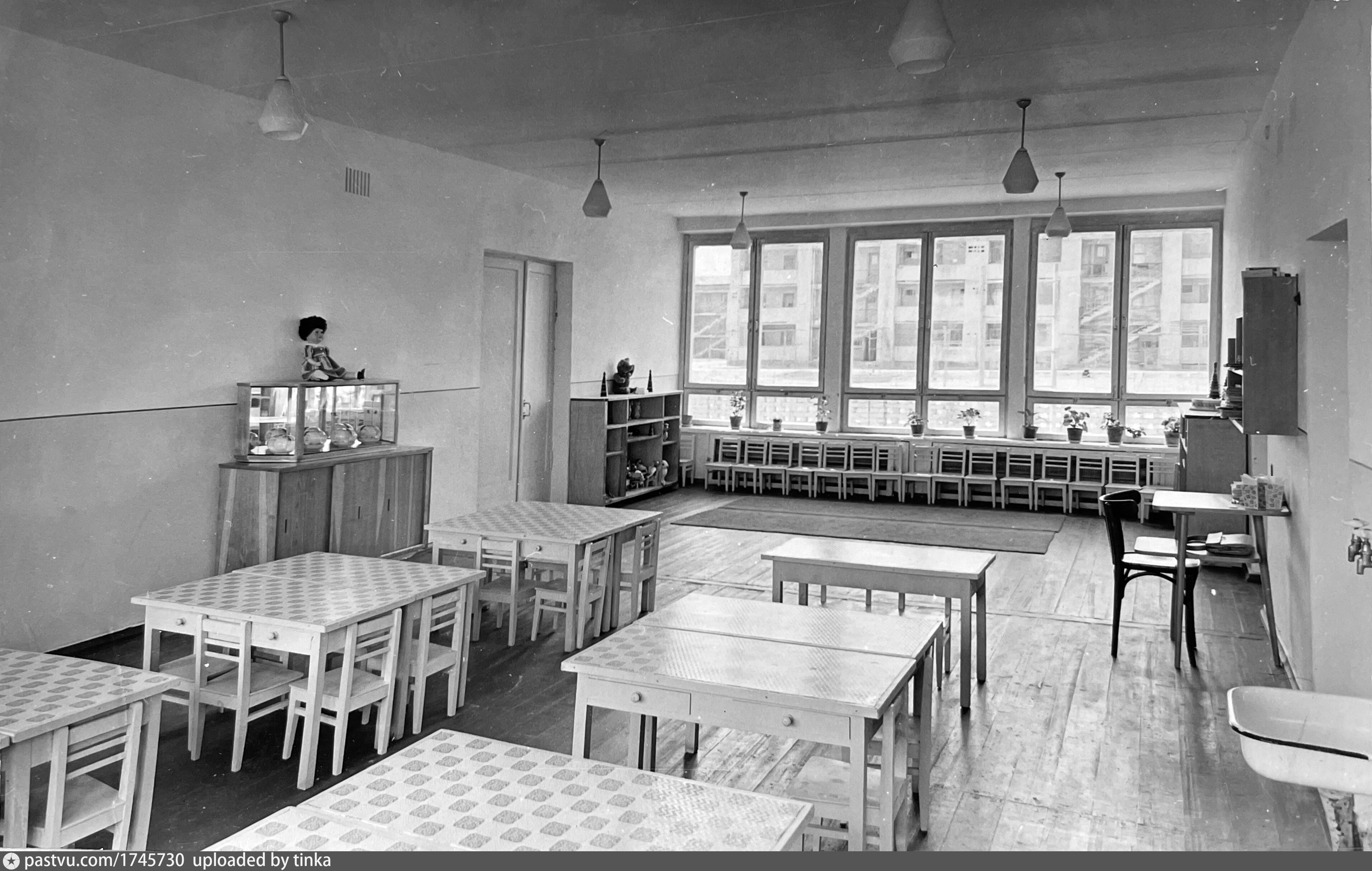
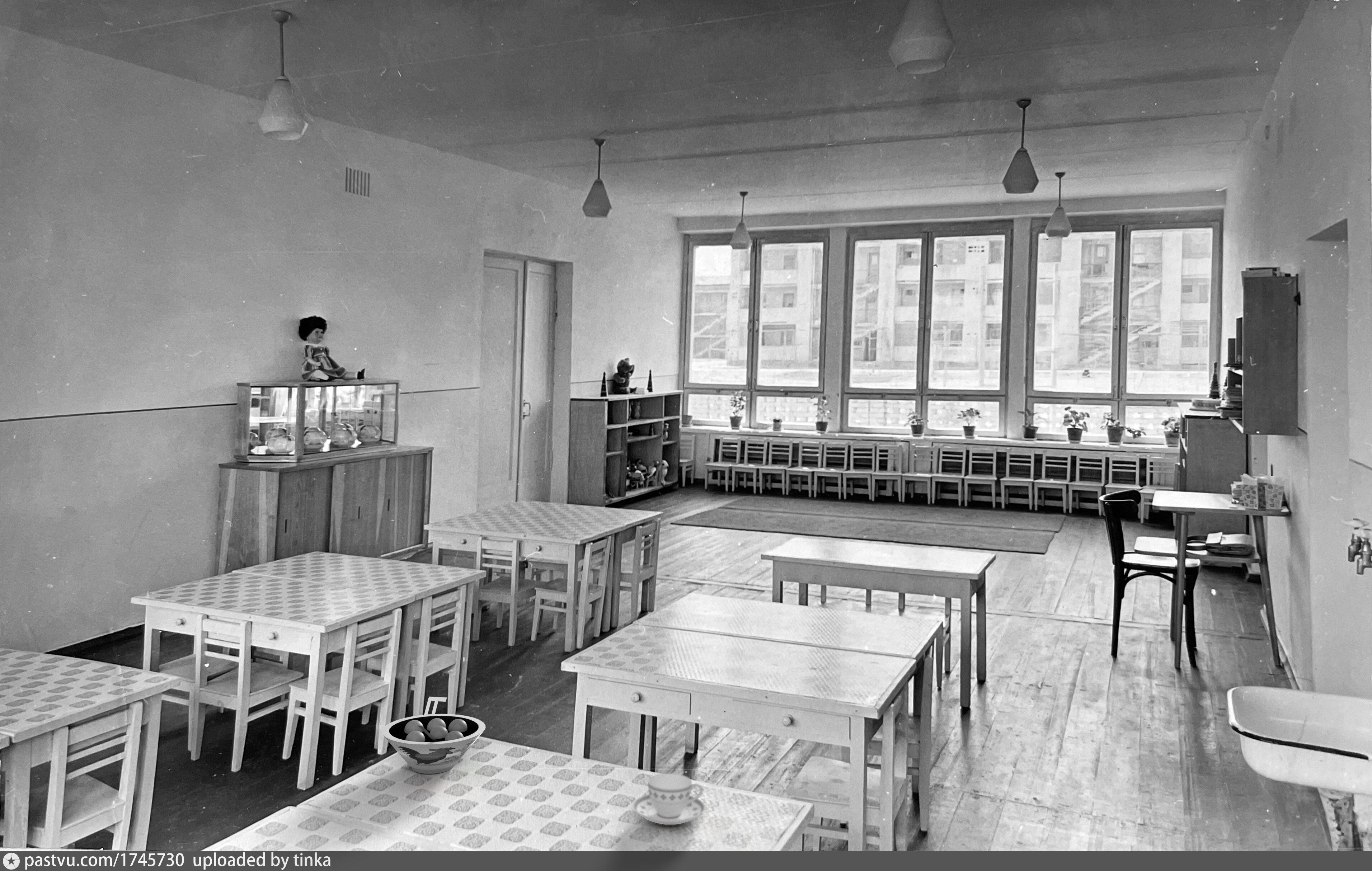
+ bowl [381,696,486,774]
+ teacup [633,773,706,825]
